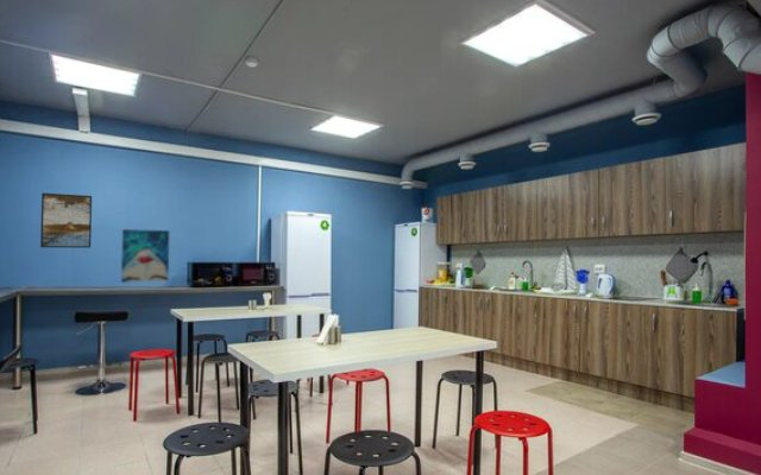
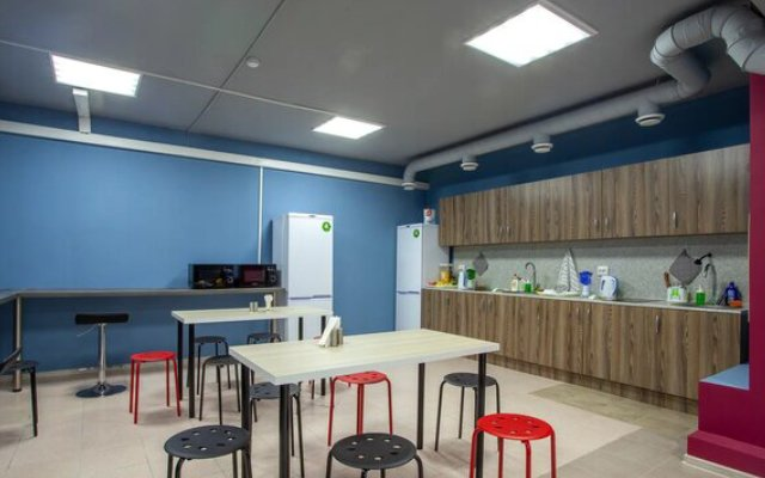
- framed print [39,192,93,249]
- wall art [120,228,170,284]
